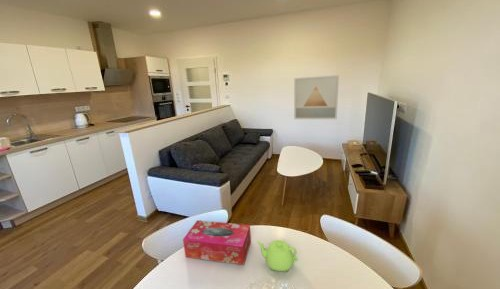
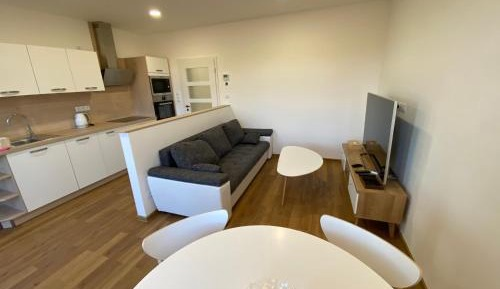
- teapot [256,239,298,273]
- wall art [293,74,340,120]
- tissue box [182,219,252,266]
